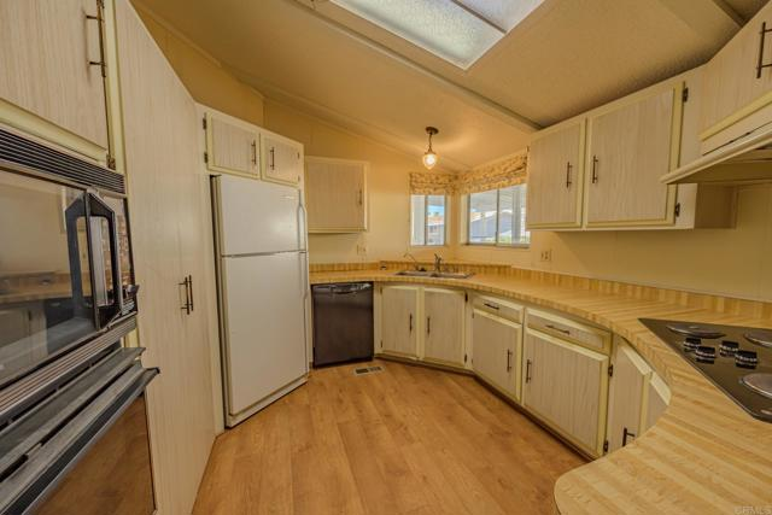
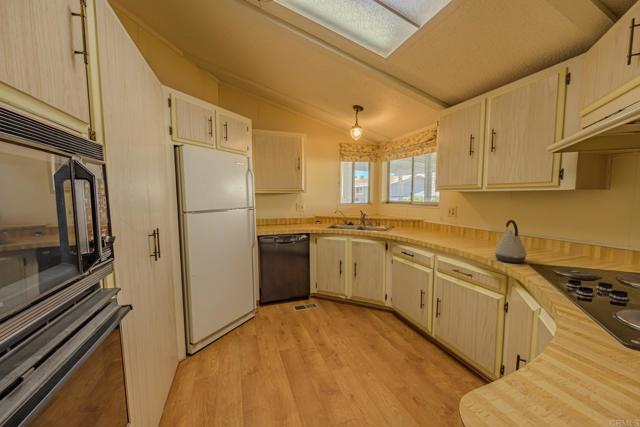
+ kettle [494,219,528,263]
